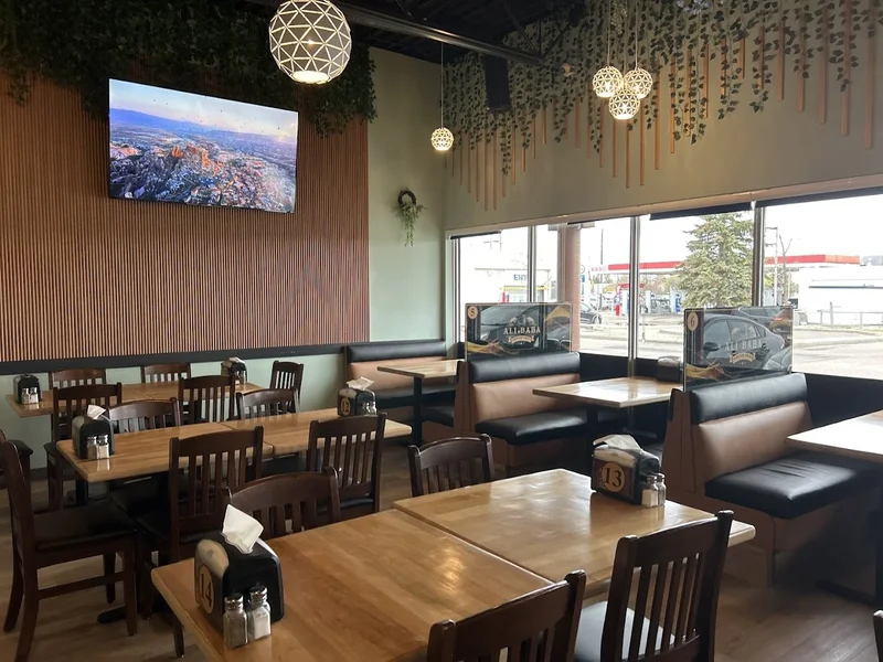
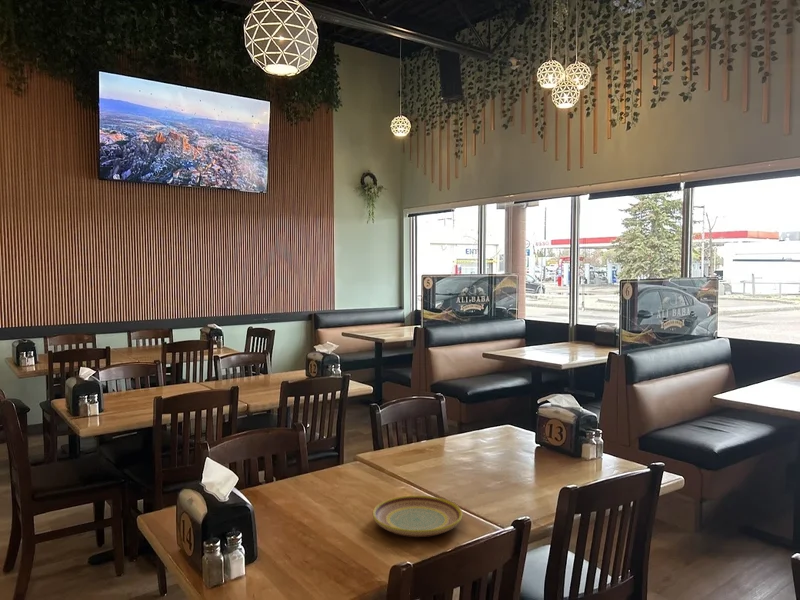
+ plate [372,495,464,538]
